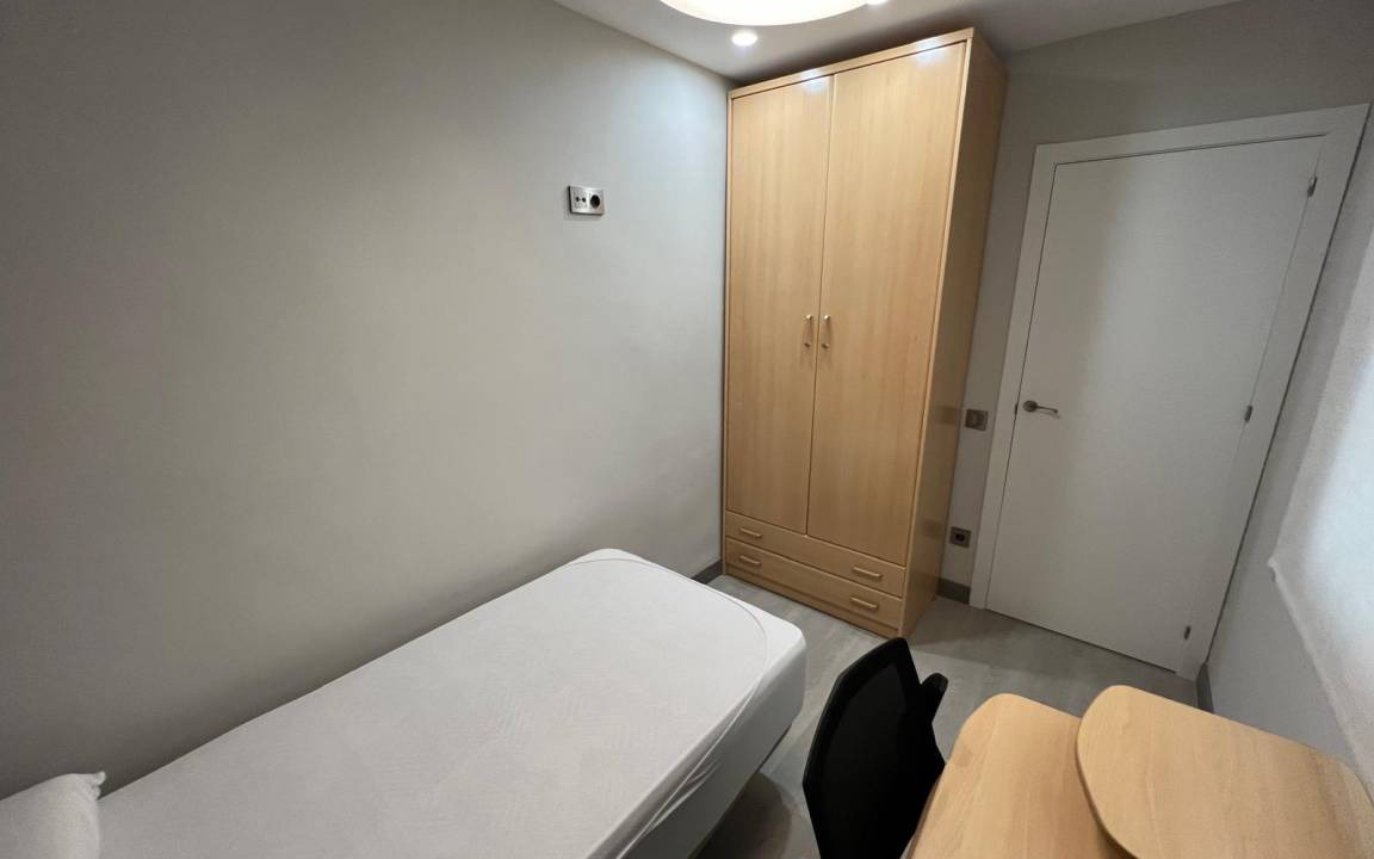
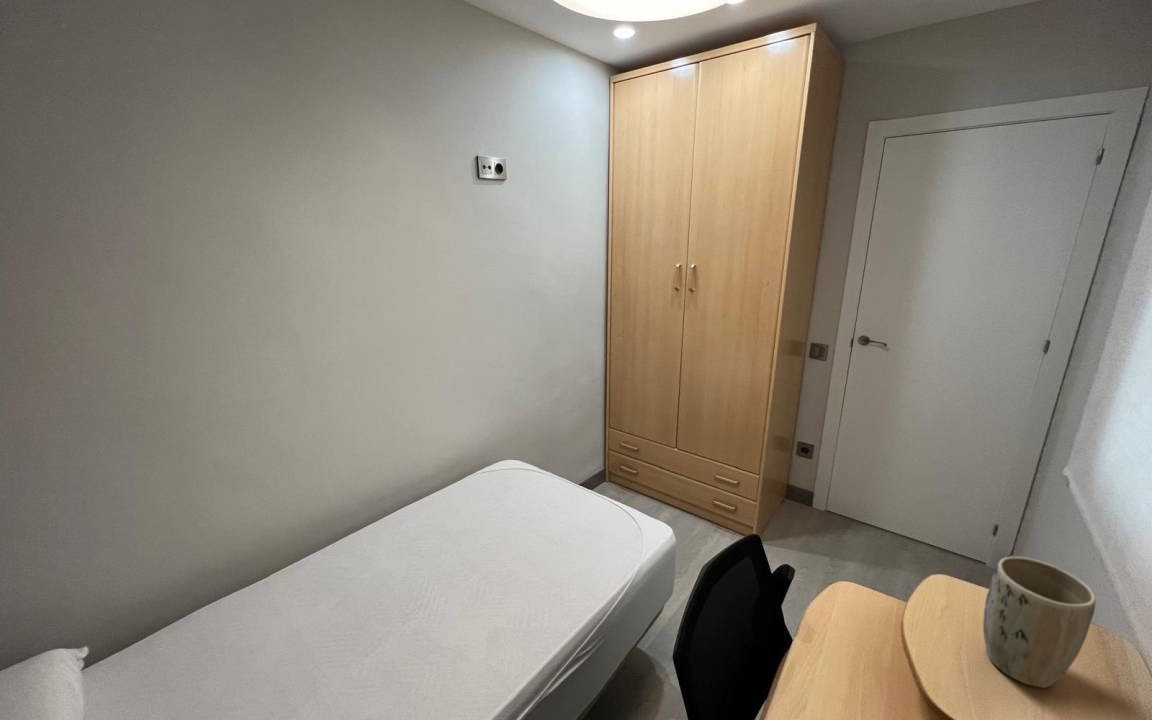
+ plant pot [982,556,1097,689]
